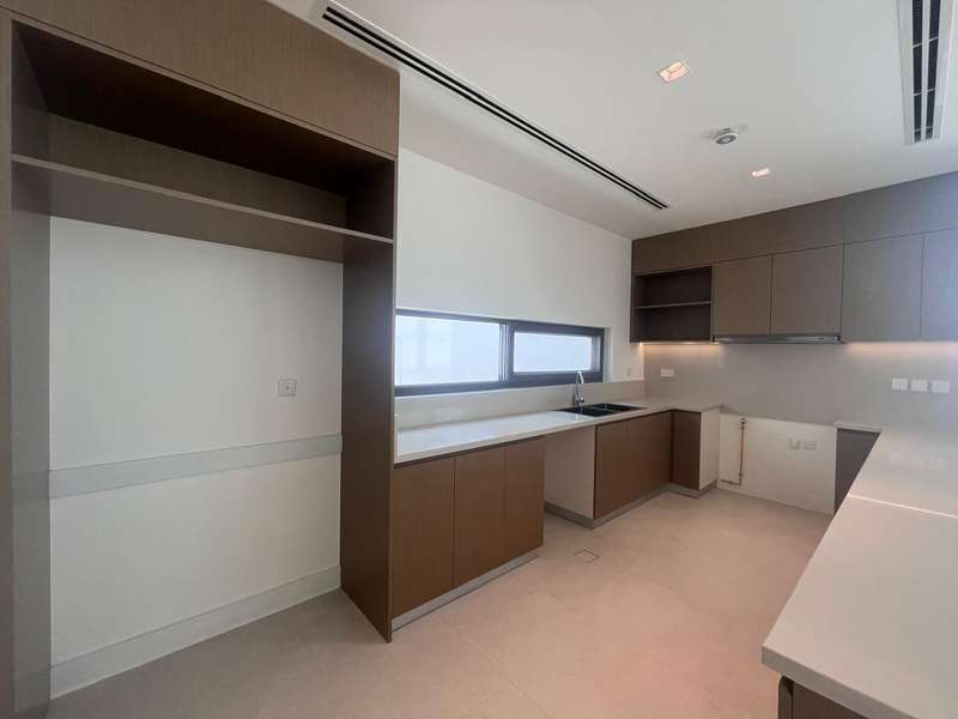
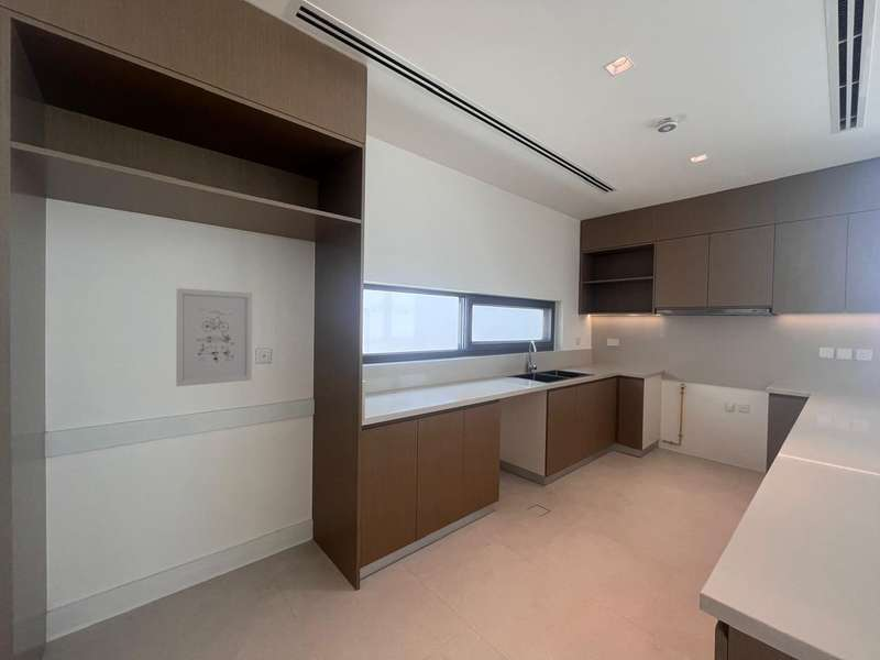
+ wall art [175,287,253,387]
